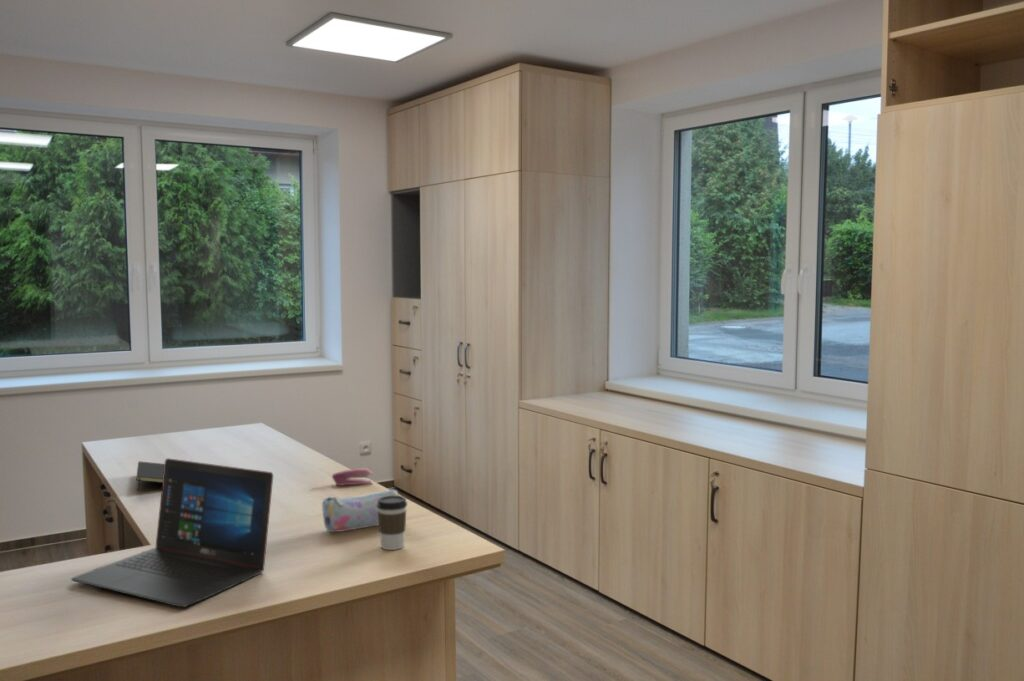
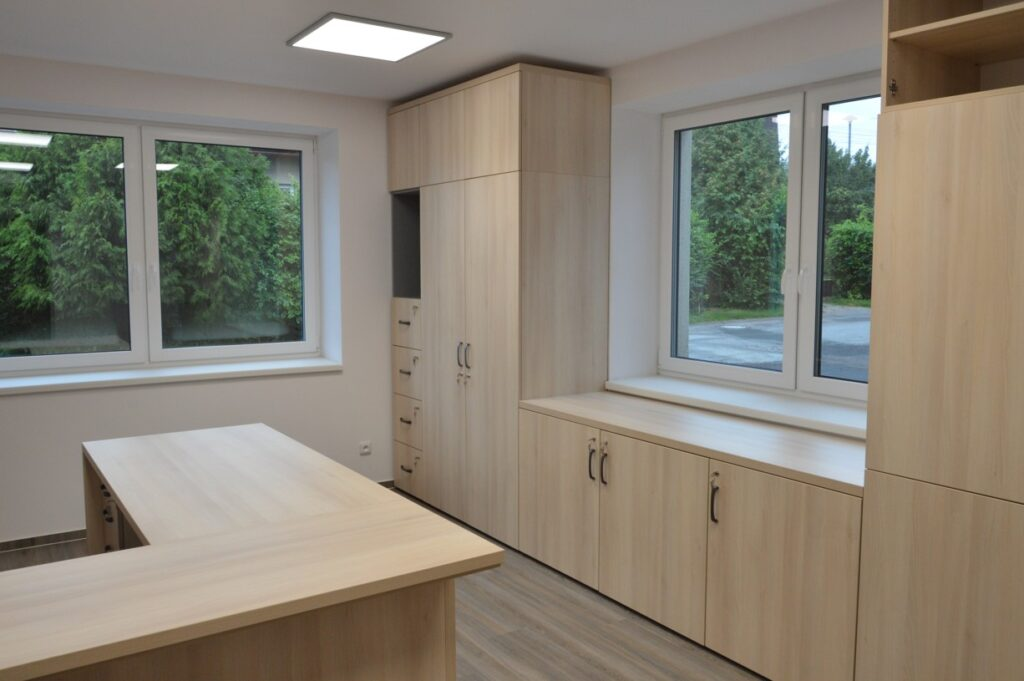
- coffee cup [377,495,408,551]
- notepad [135,460,165,492]
- stapler [331,467,373,487]
- pencil case [321,488,400,533]
- laptop [70,457,274,608]
